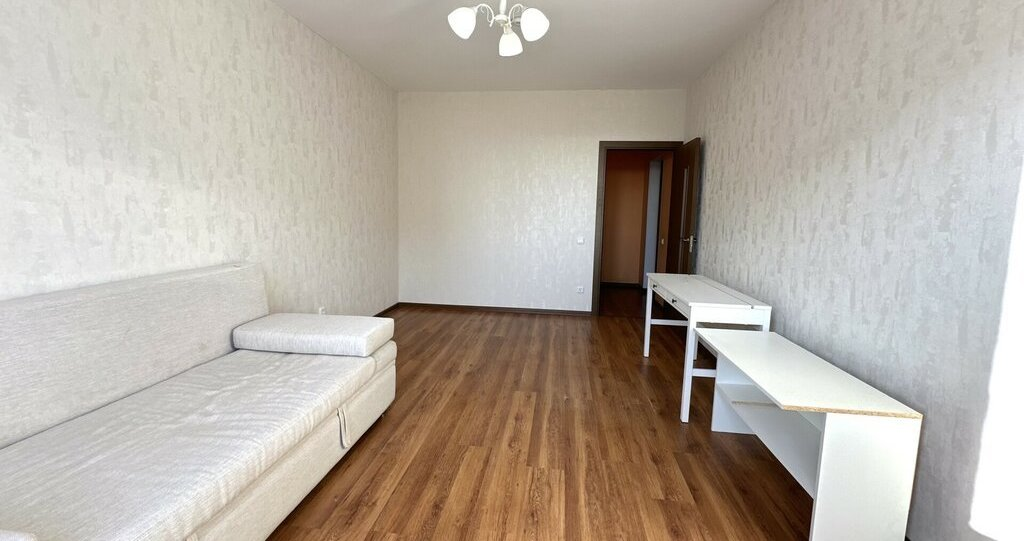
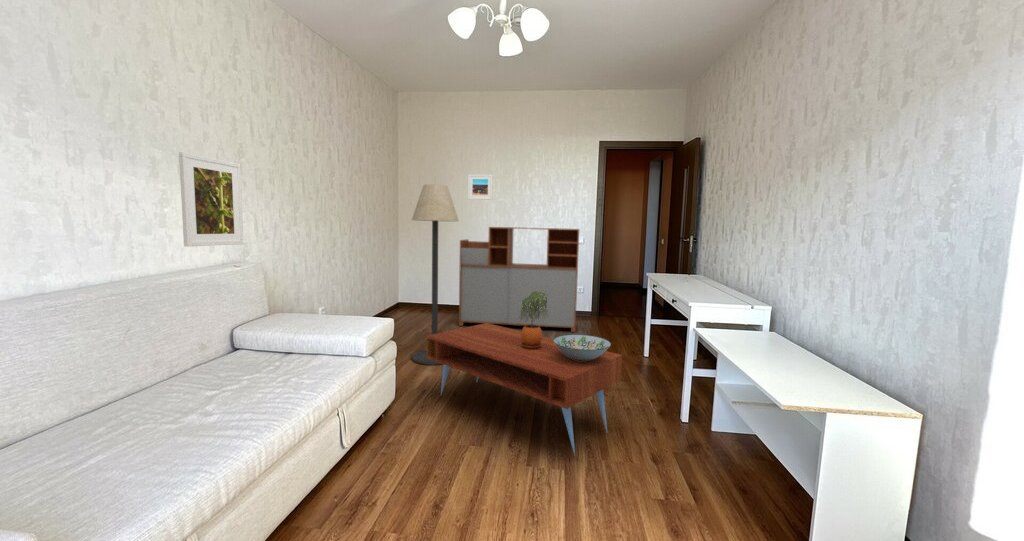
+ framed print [467,174,494,201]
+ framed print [178,151,245,248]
+ storage cabinet [458,226,580,333]
+ decorative bowl [553,333,612,361]
+ coffee table [425,323,623,457]
+ potted plant [520,291,548,349]
+ floor lamp [411,183,460,366]
